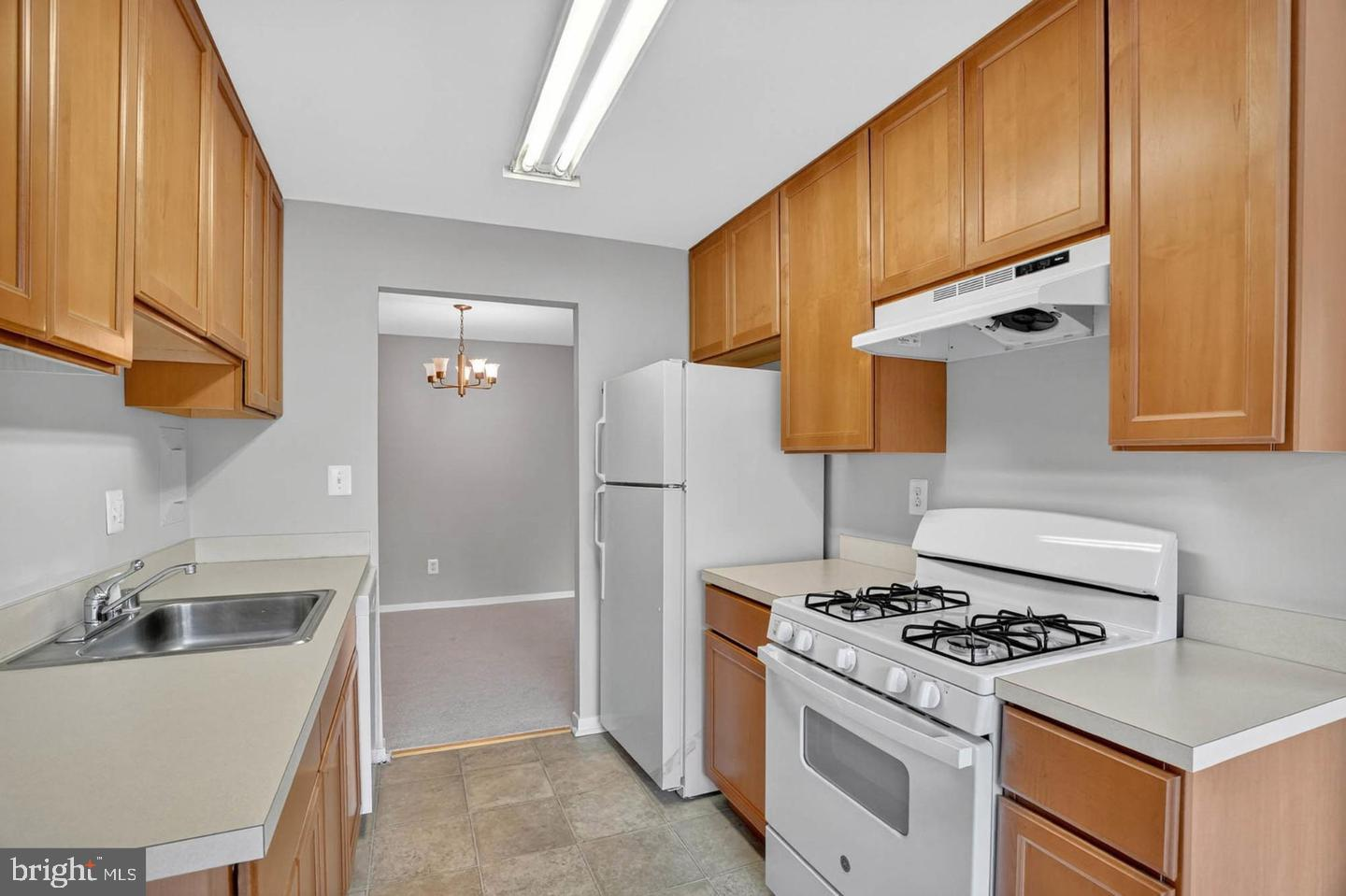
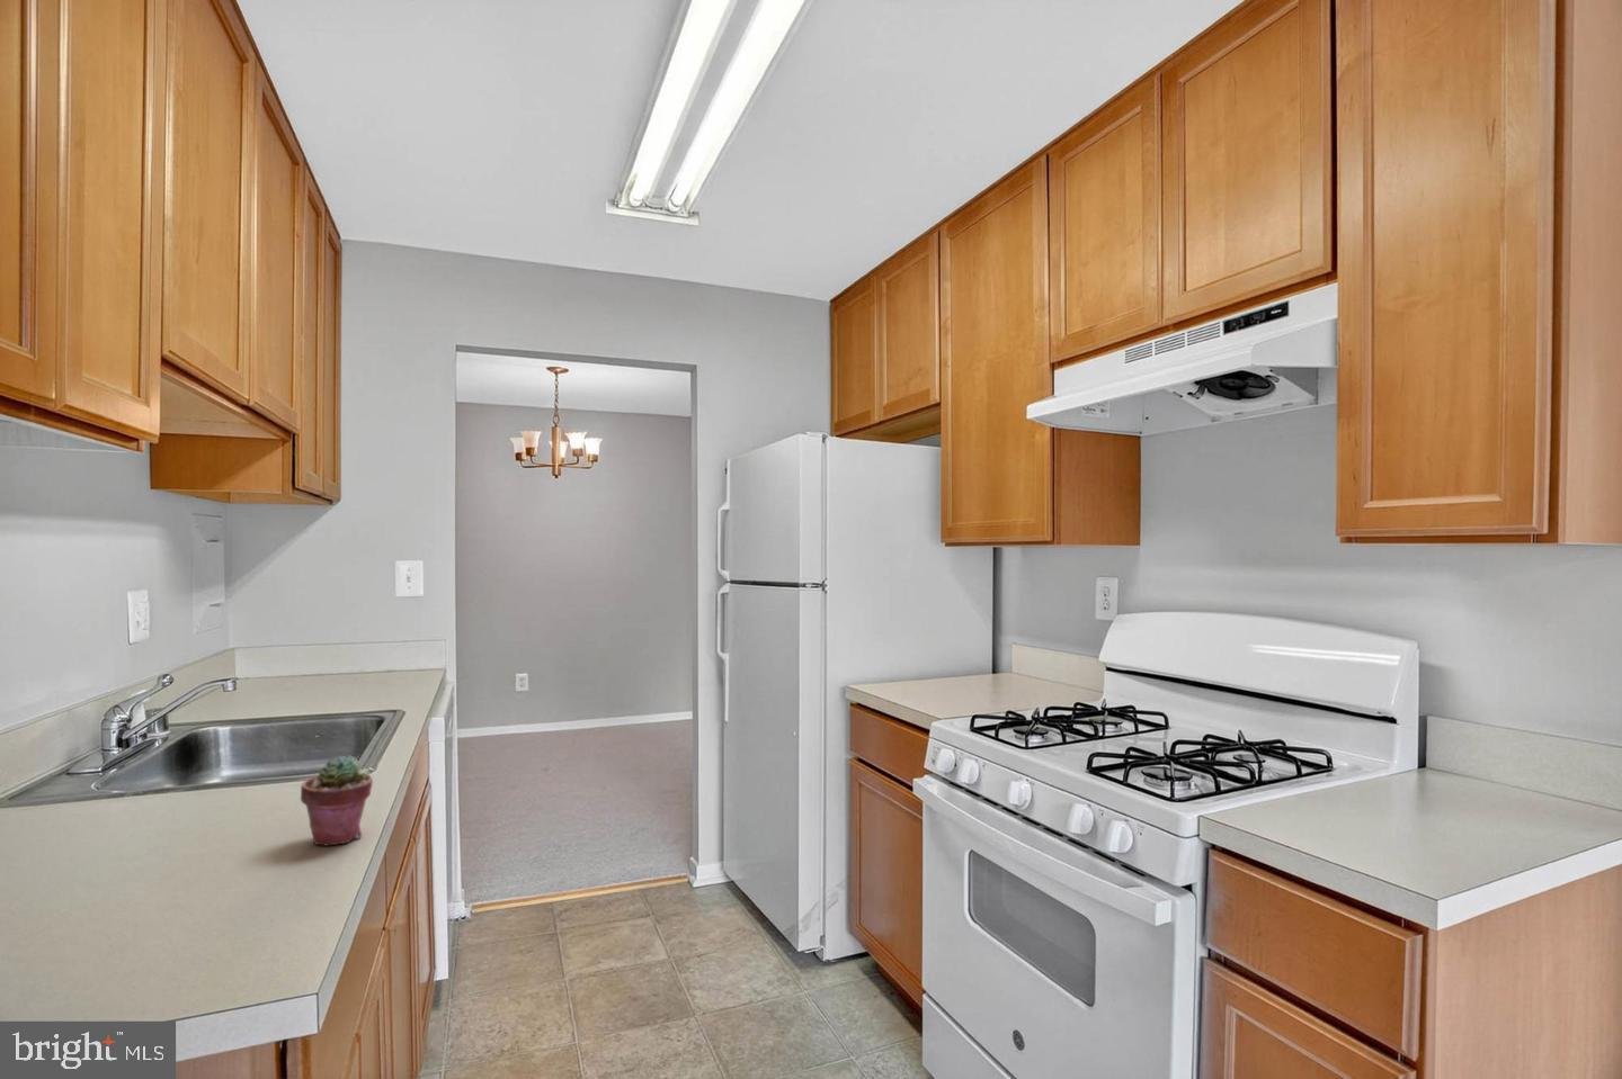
+ potted succulent [300,754,374,848]
